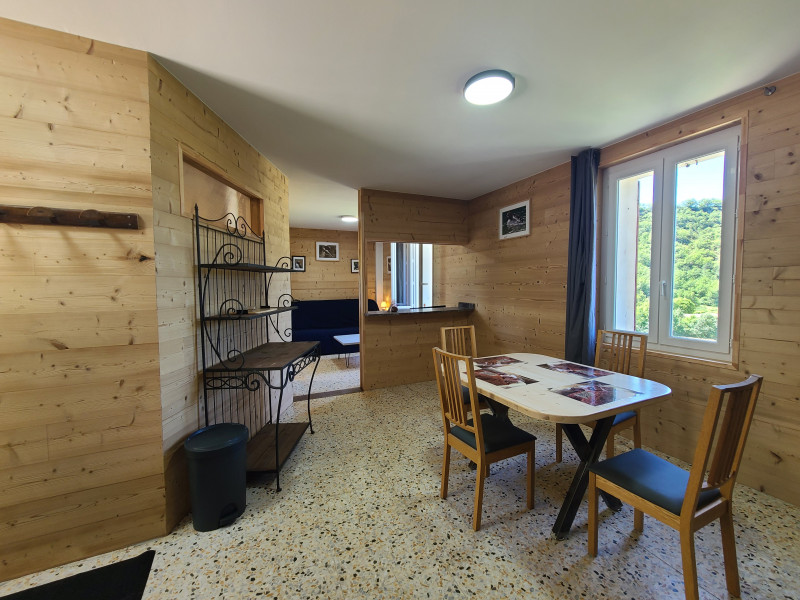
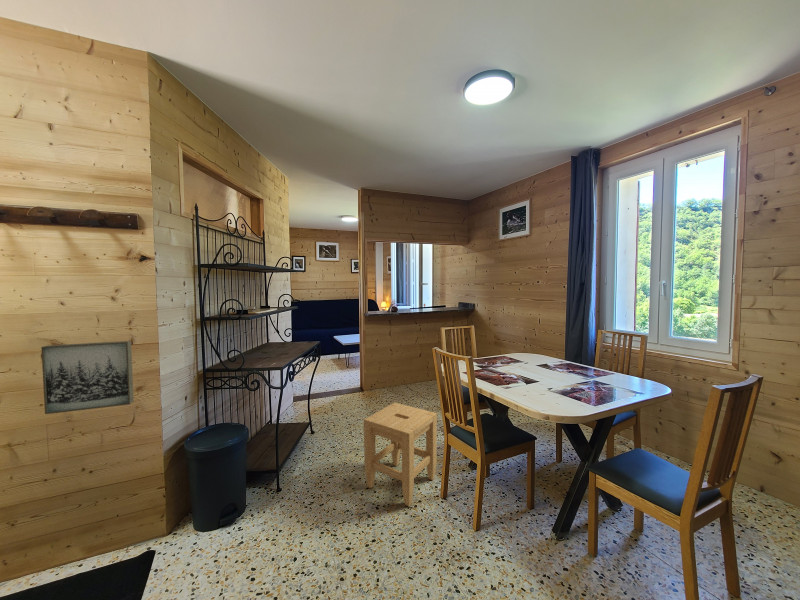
+ stool [363,402,438,507]
+ wall art [40,340,135,415]
